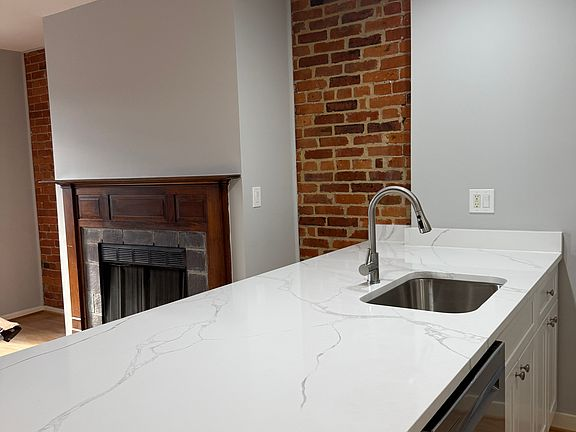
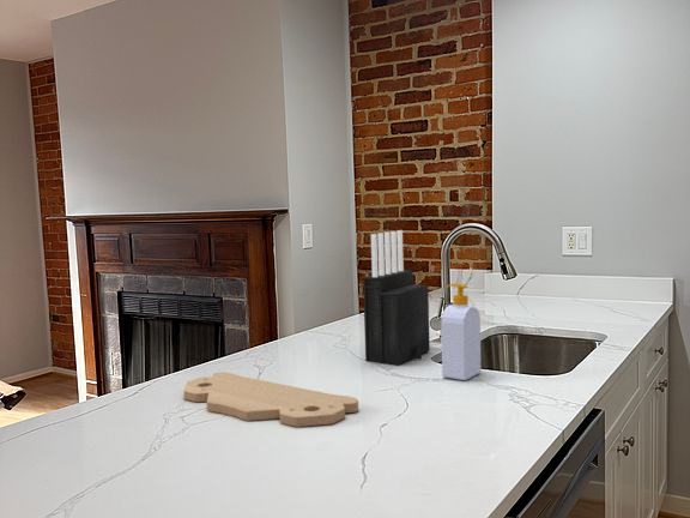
+ cutting board [182,371,359,428]
+ soap bottle [440,283,482,381]
+ knife block [362,229,431,367]
